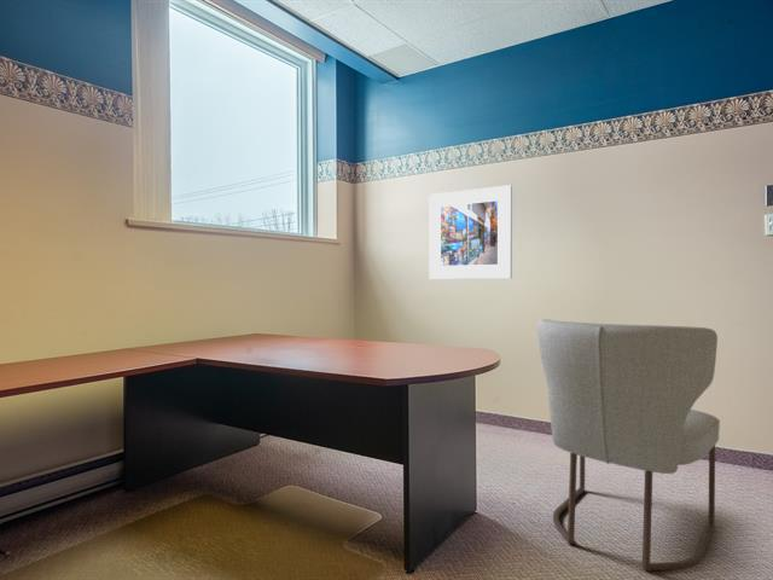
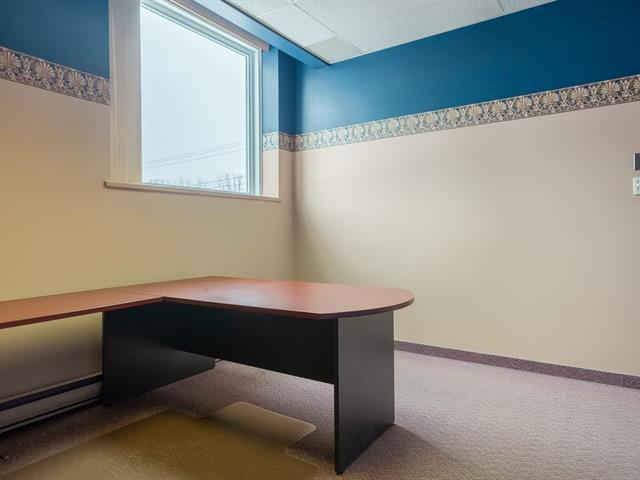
- chair [536,318,721,572]
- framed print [428,184,513,280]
